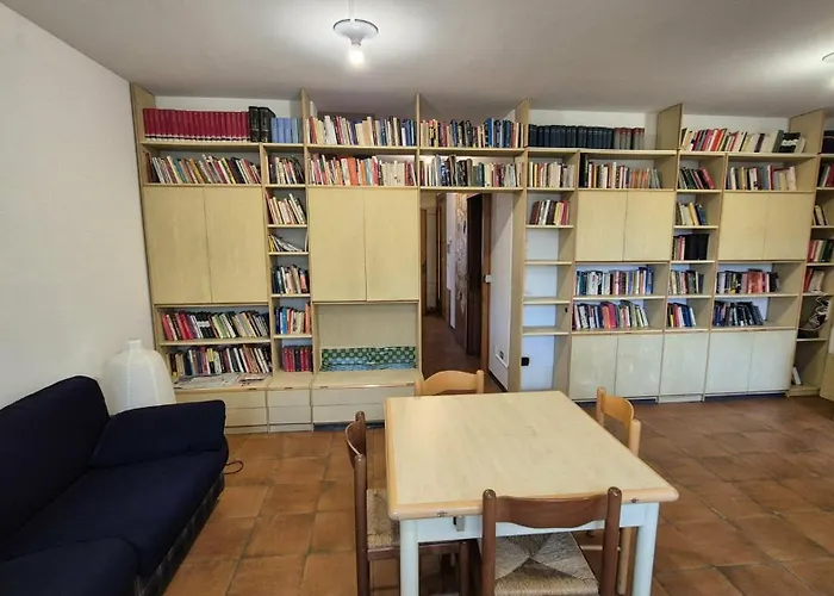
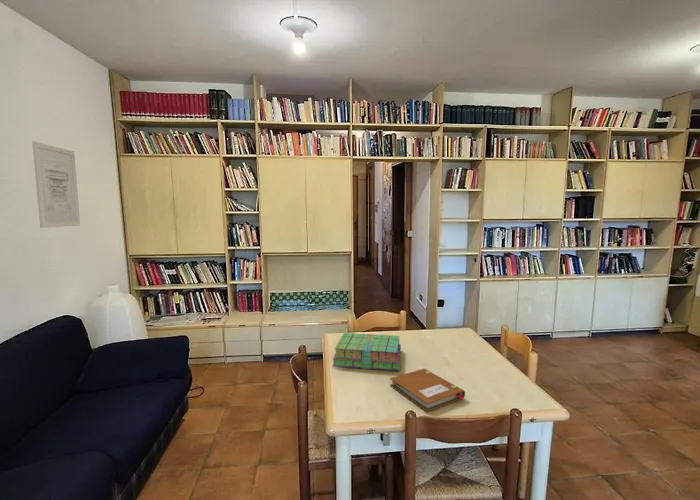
+ notebook [389,368,466,413]
+ wall art [31,141,81,229]
+ stack of books [332,332,402,372]
